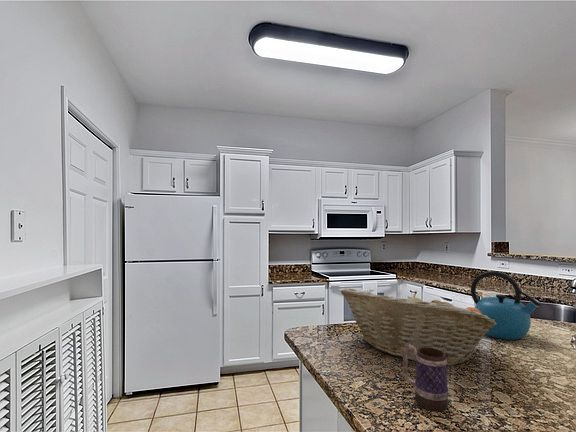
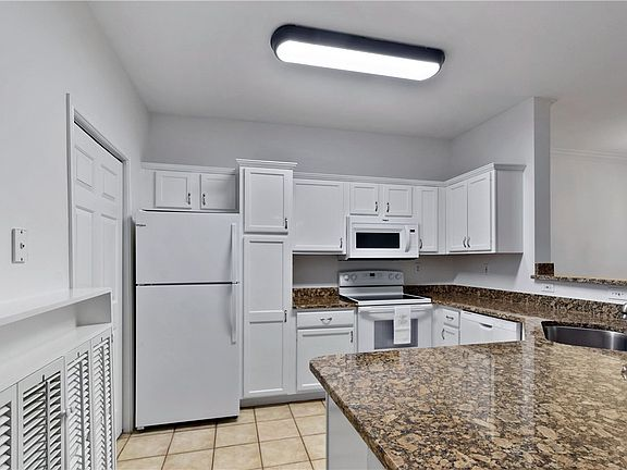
- mug [402,344,450,412]
- kettle [470,270,542,341]
- fruit basket [340,287,496,366]
